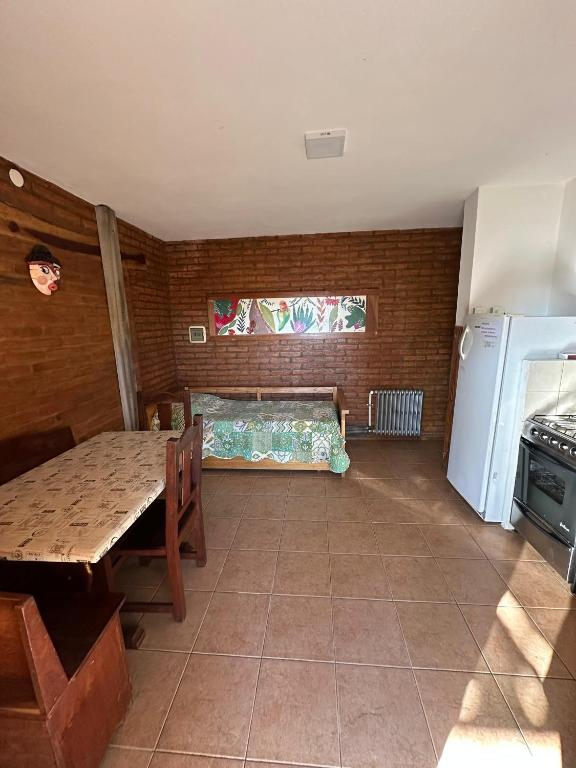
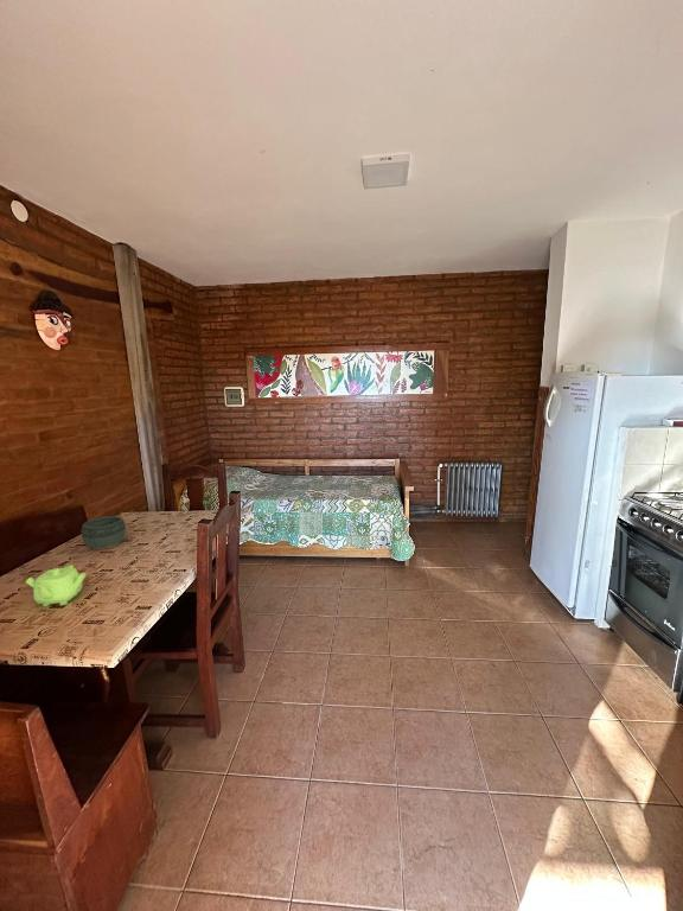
+ teapot [25,563,88,607]
+ bowl [81,515,127,550]
